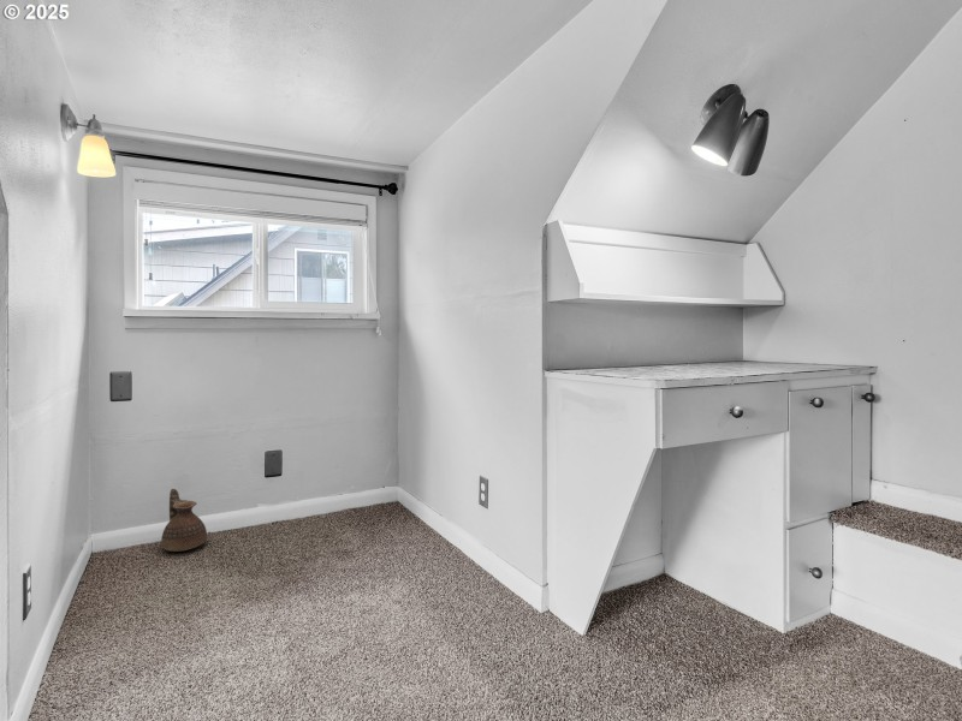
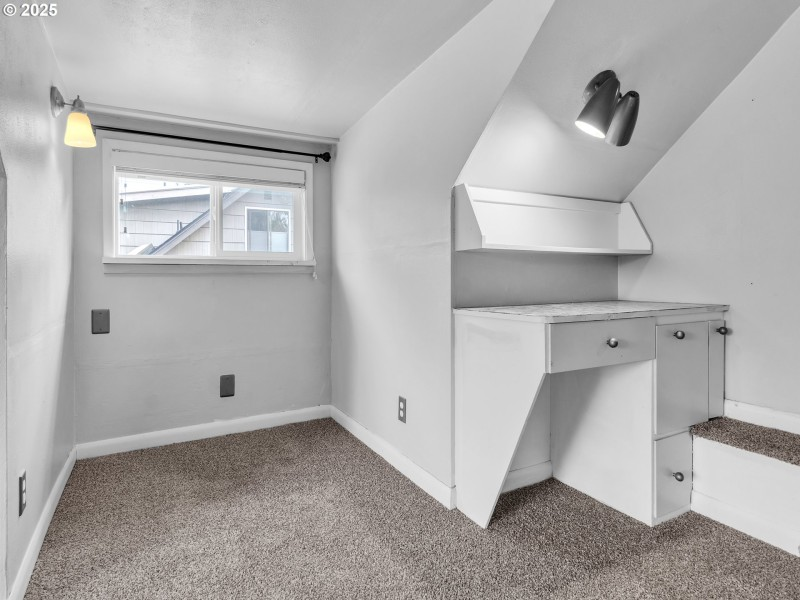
- ceramic jug [160,488,208,553]
